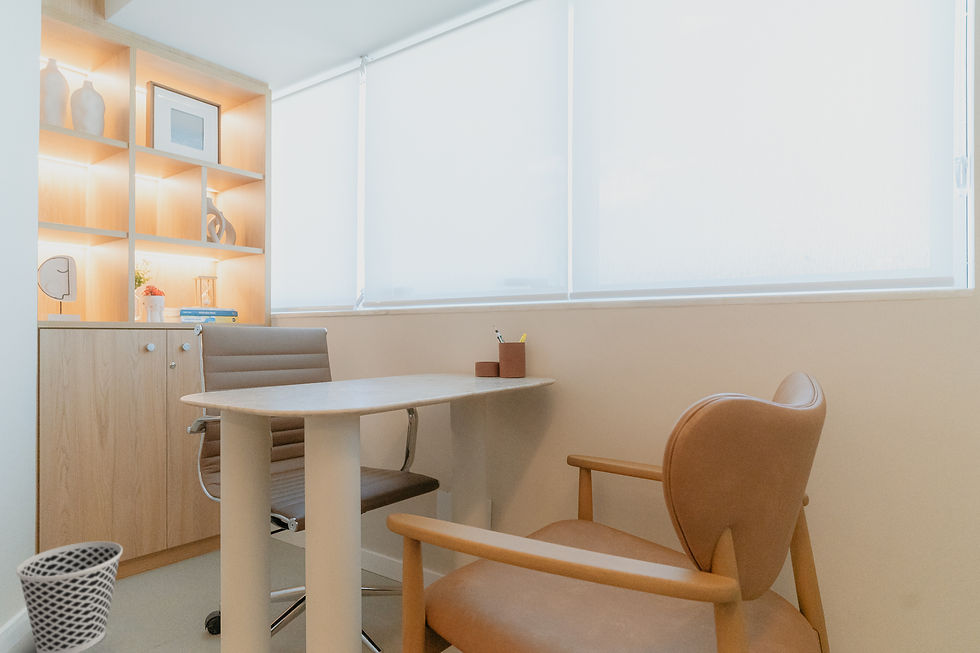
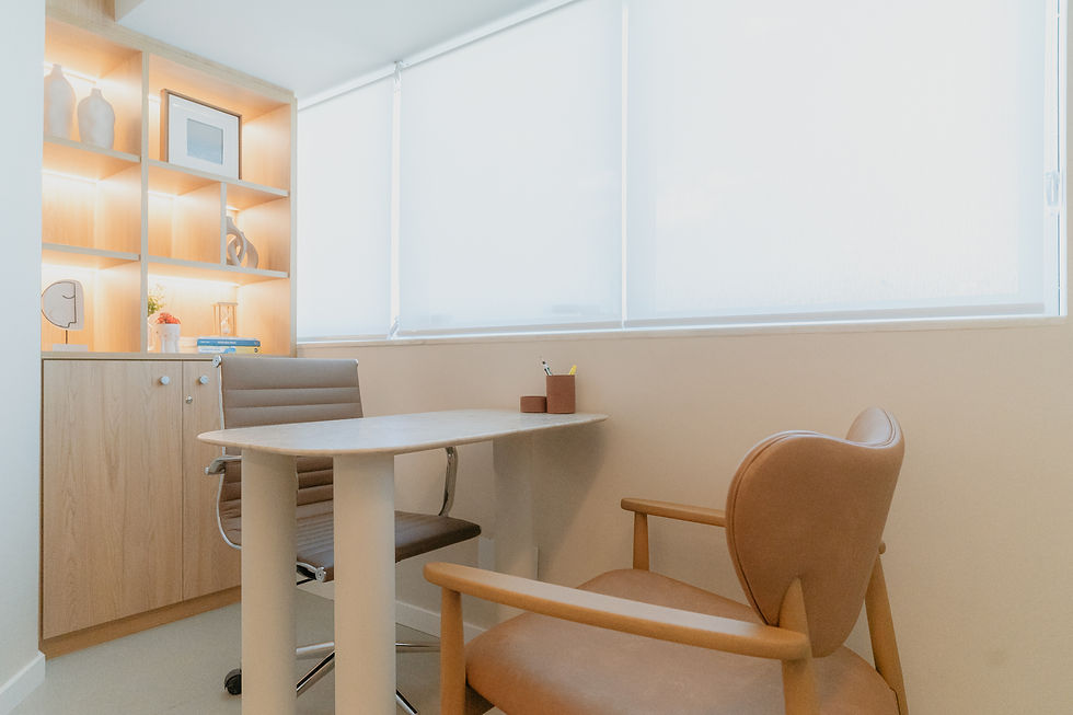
- wastebasket [15,540,124,653]
